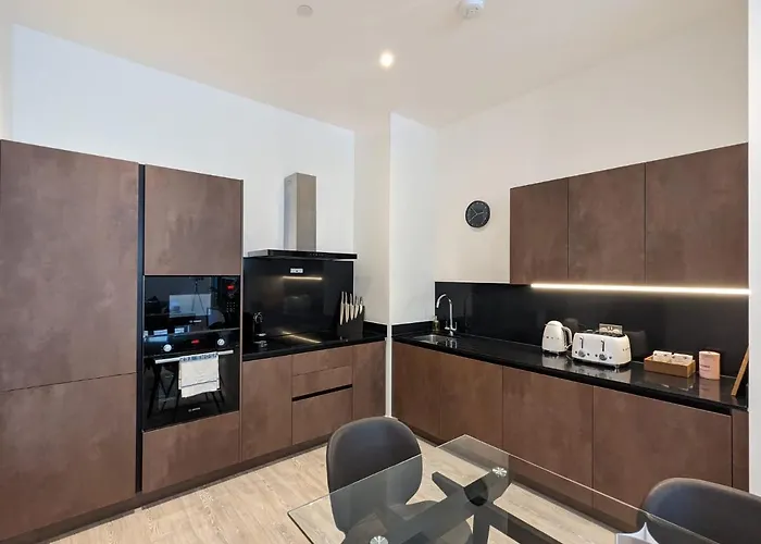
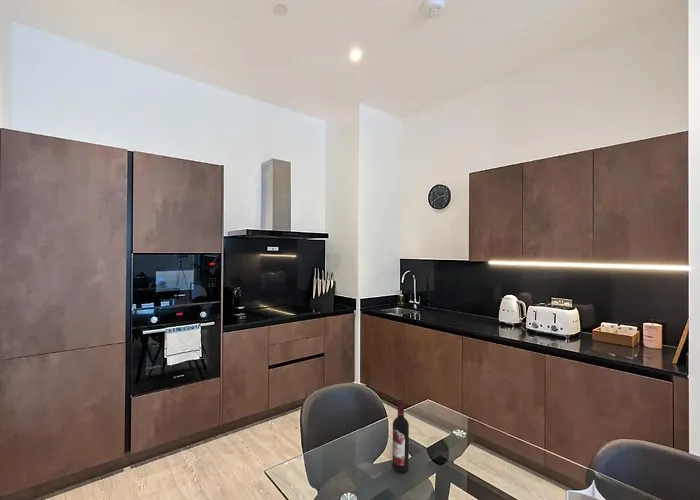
+ wine bottle [391,398,410,473]
